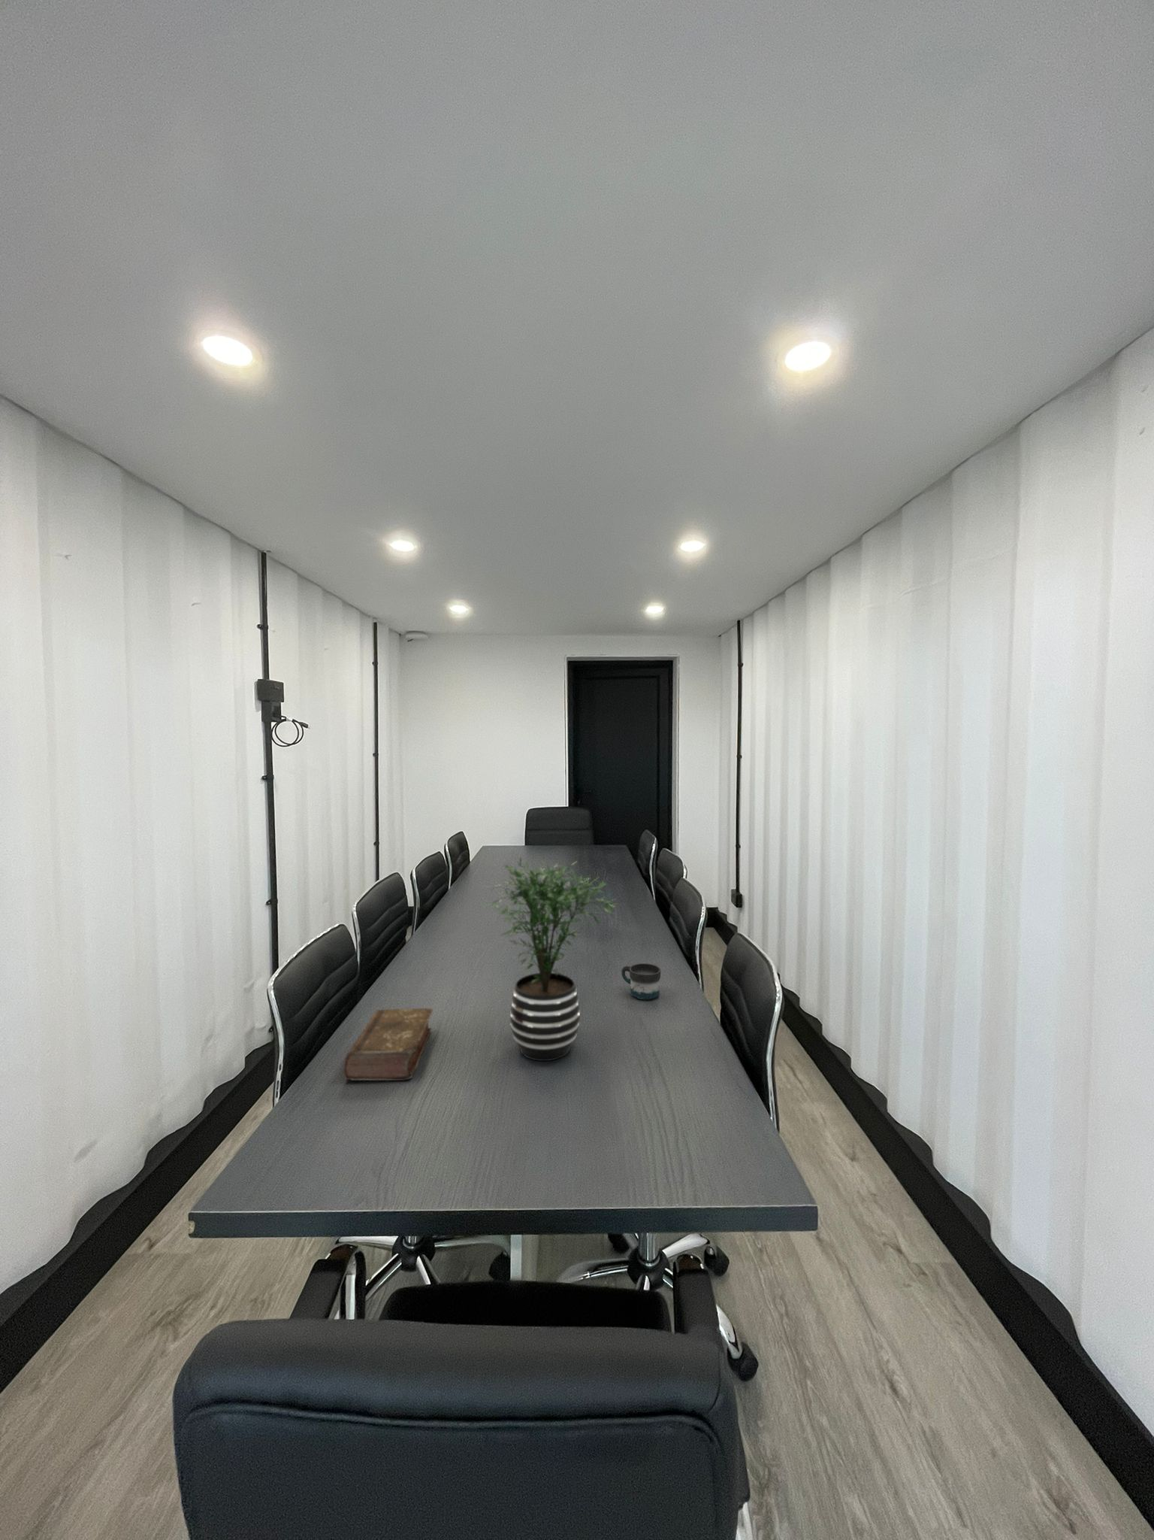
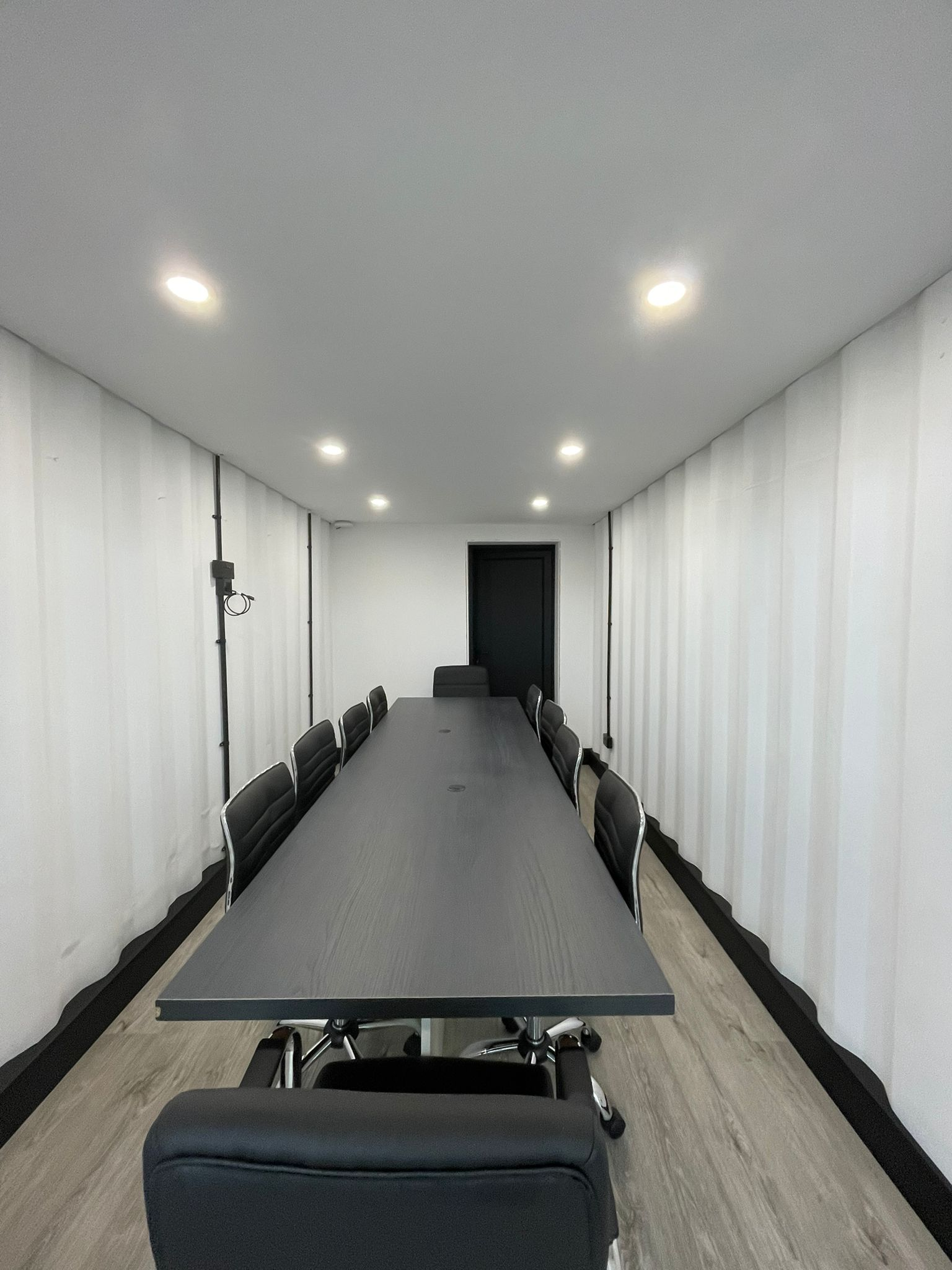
- mug [621,963,661,1000]
- potted plant [480,856,619,1062]
- book [343,1008,434,1082]
